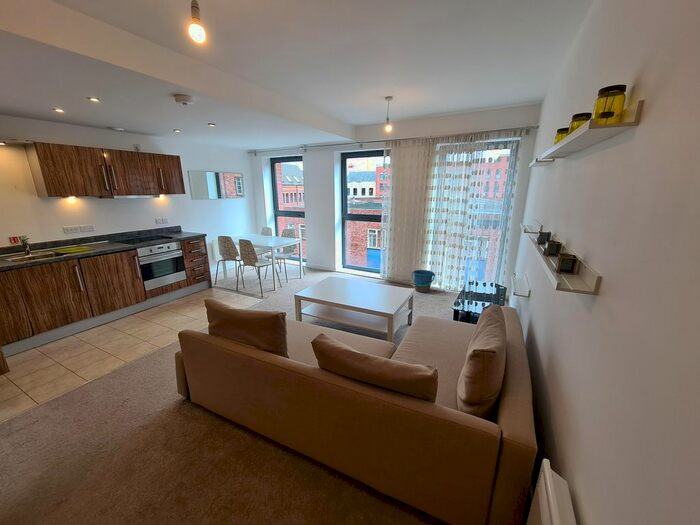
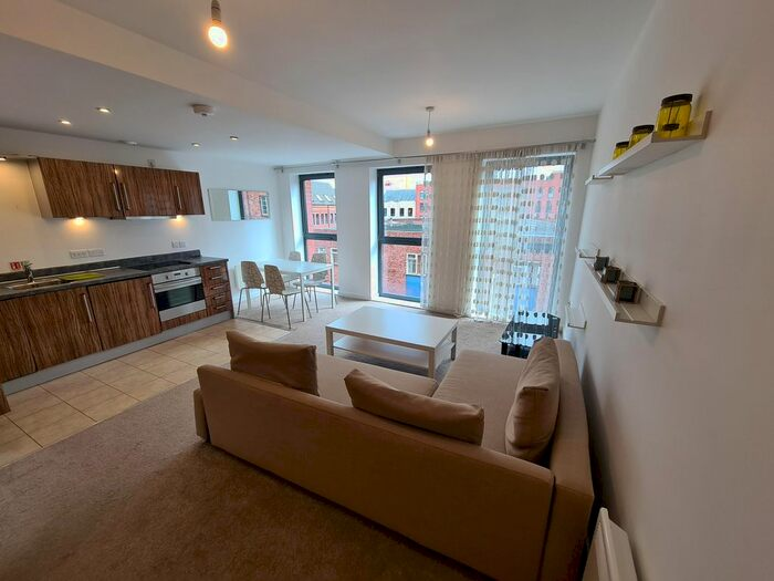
- bucket [411,269,436,294]
